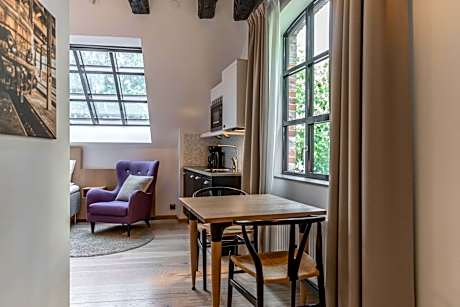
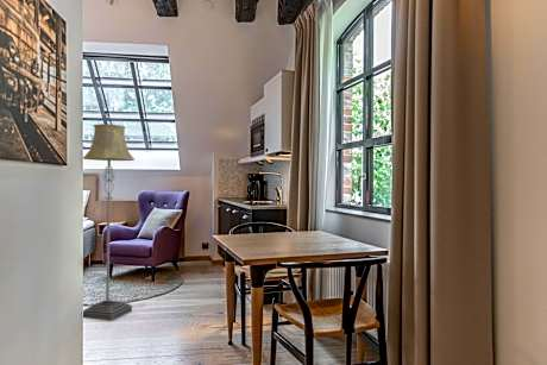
+ floor lamp [82,124,136,321]
